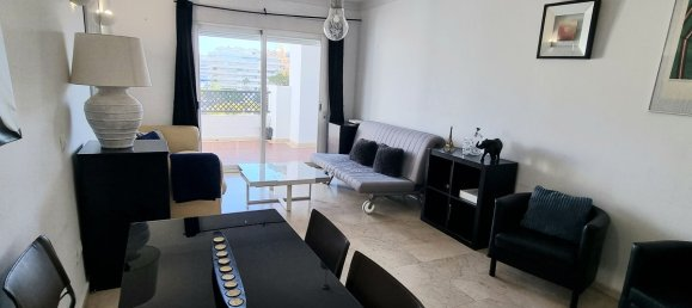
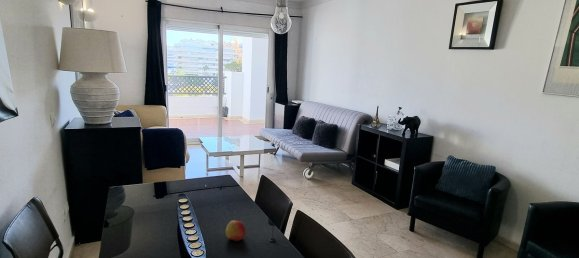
+ apple [225,219,247,242]
